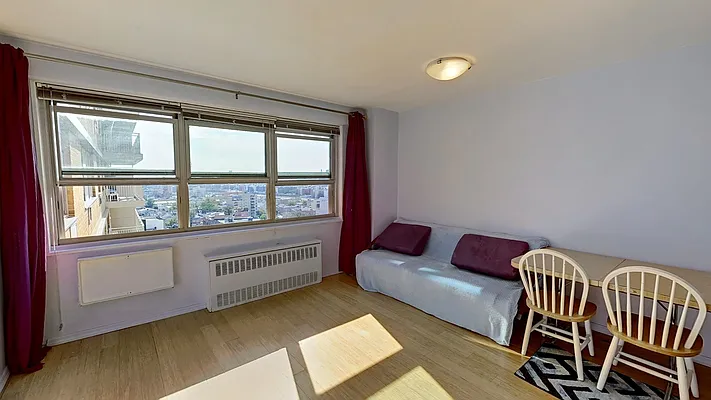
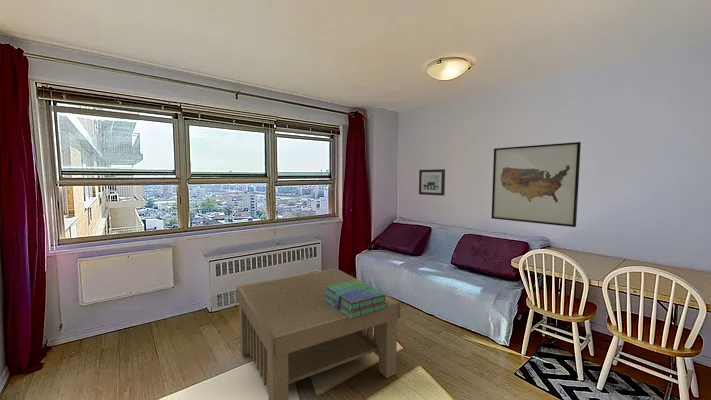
+ coffee table [236,268,402,400]
+ stack of books [324,279,387,319]
+ wall art [418,168,446,197]
+ wall art [491,141,582,228]
